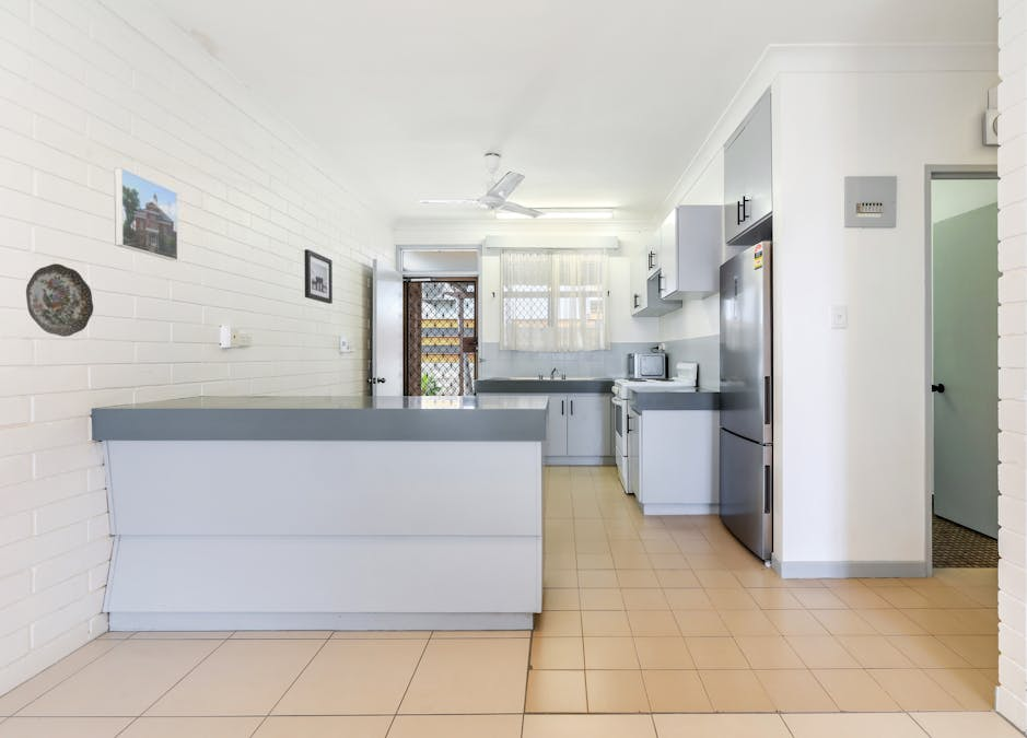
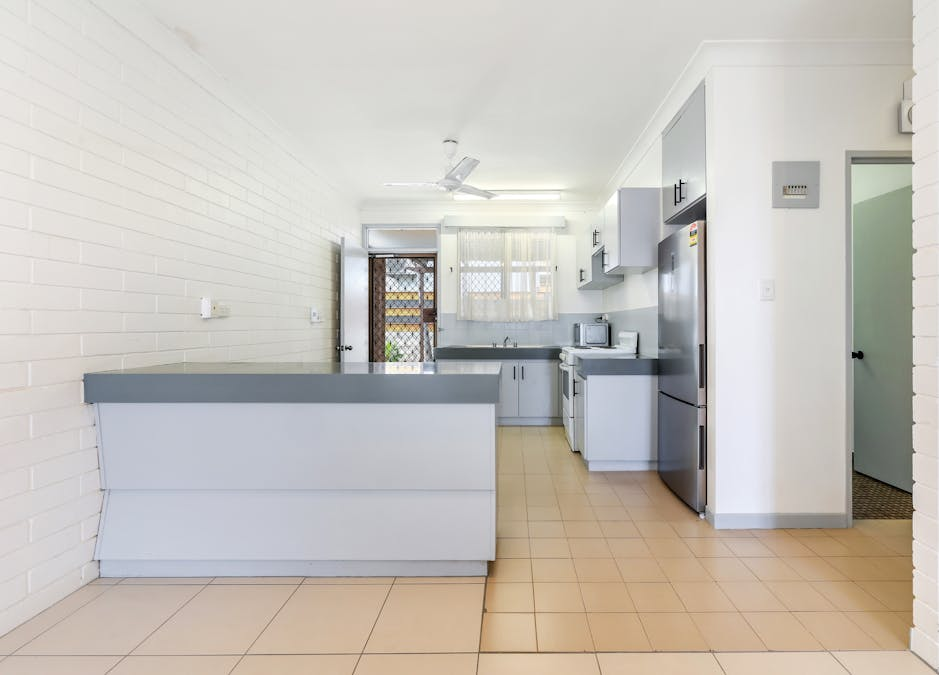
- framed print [114,167,179,261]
- wall art [303,248,334,305]
- decorative plate [25,262,94,338]
